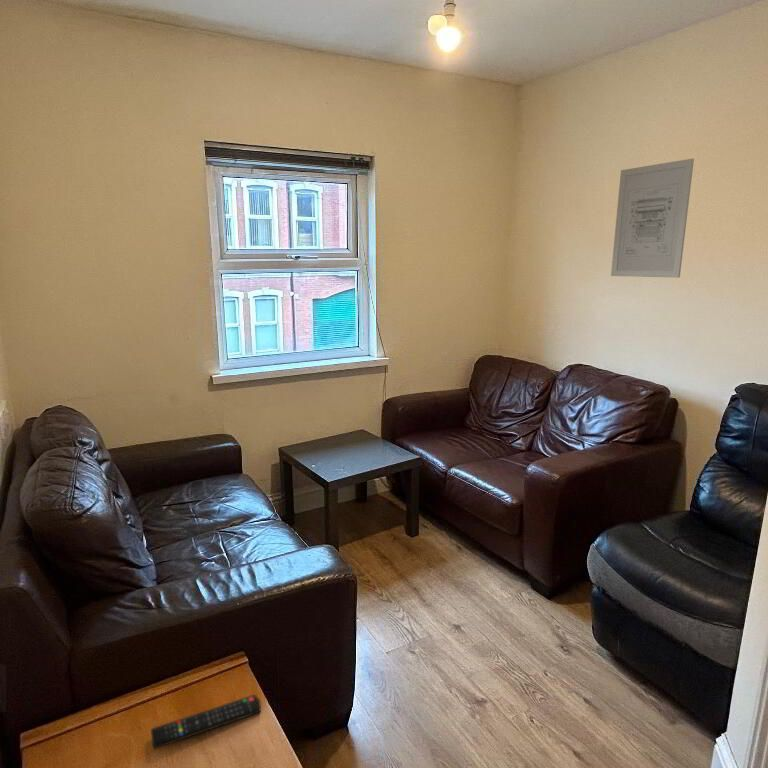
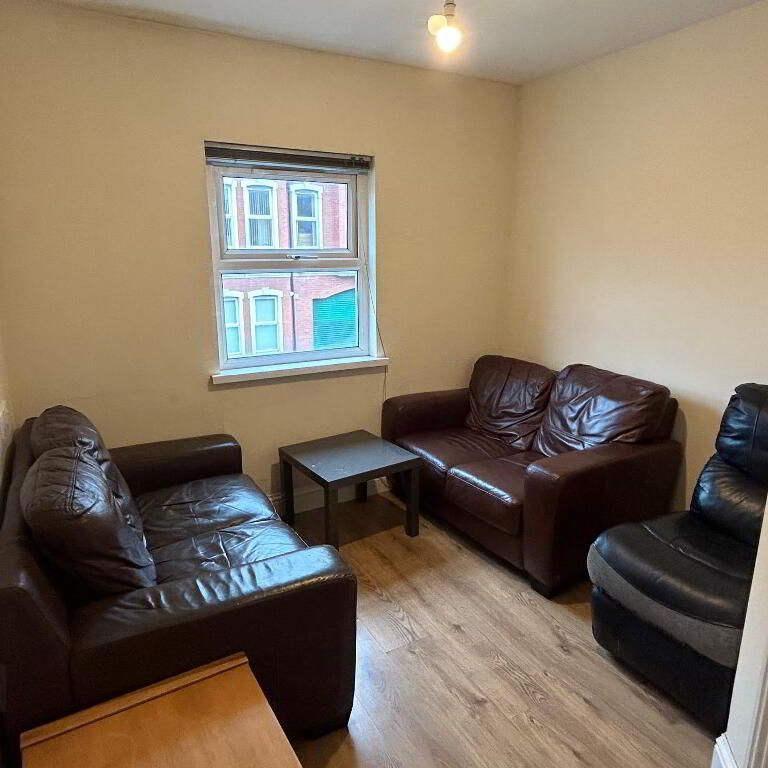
- remote control [150,694,262,750]
- wall art [610,158,695,279]
